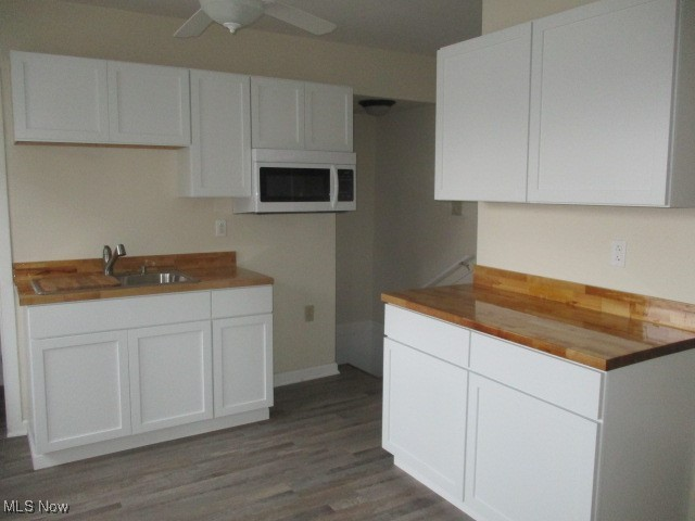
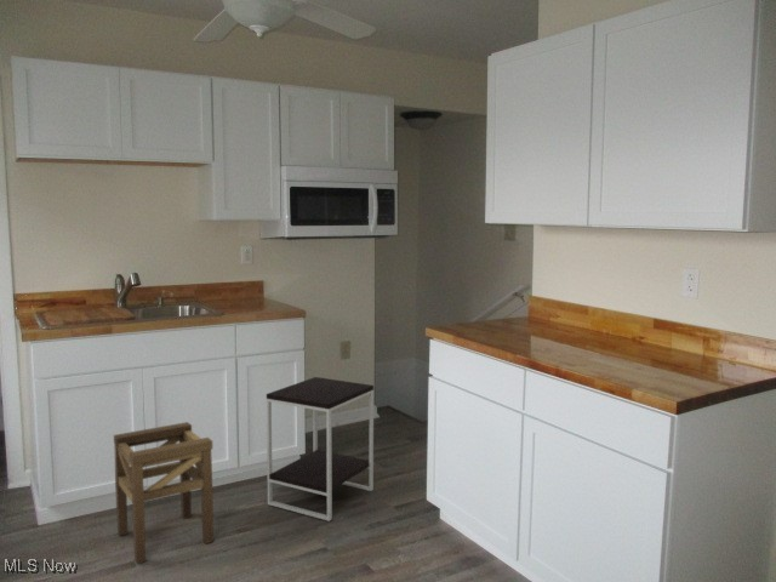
+ side table [266,376,375,523]
+ stool [113,421,215,565]
